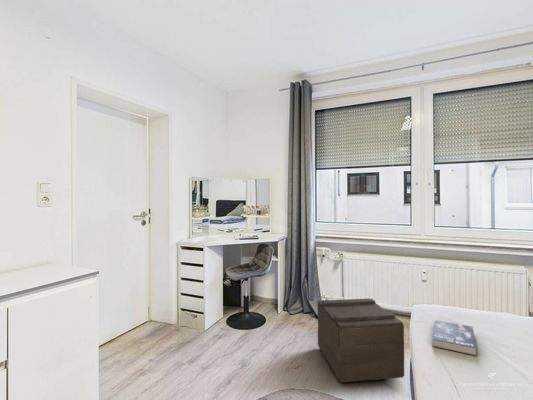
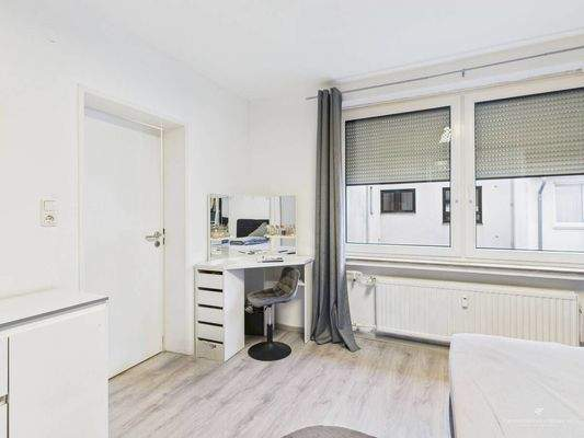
- book [432,319,478,357]
- wooden crate [317,298,405,383]
